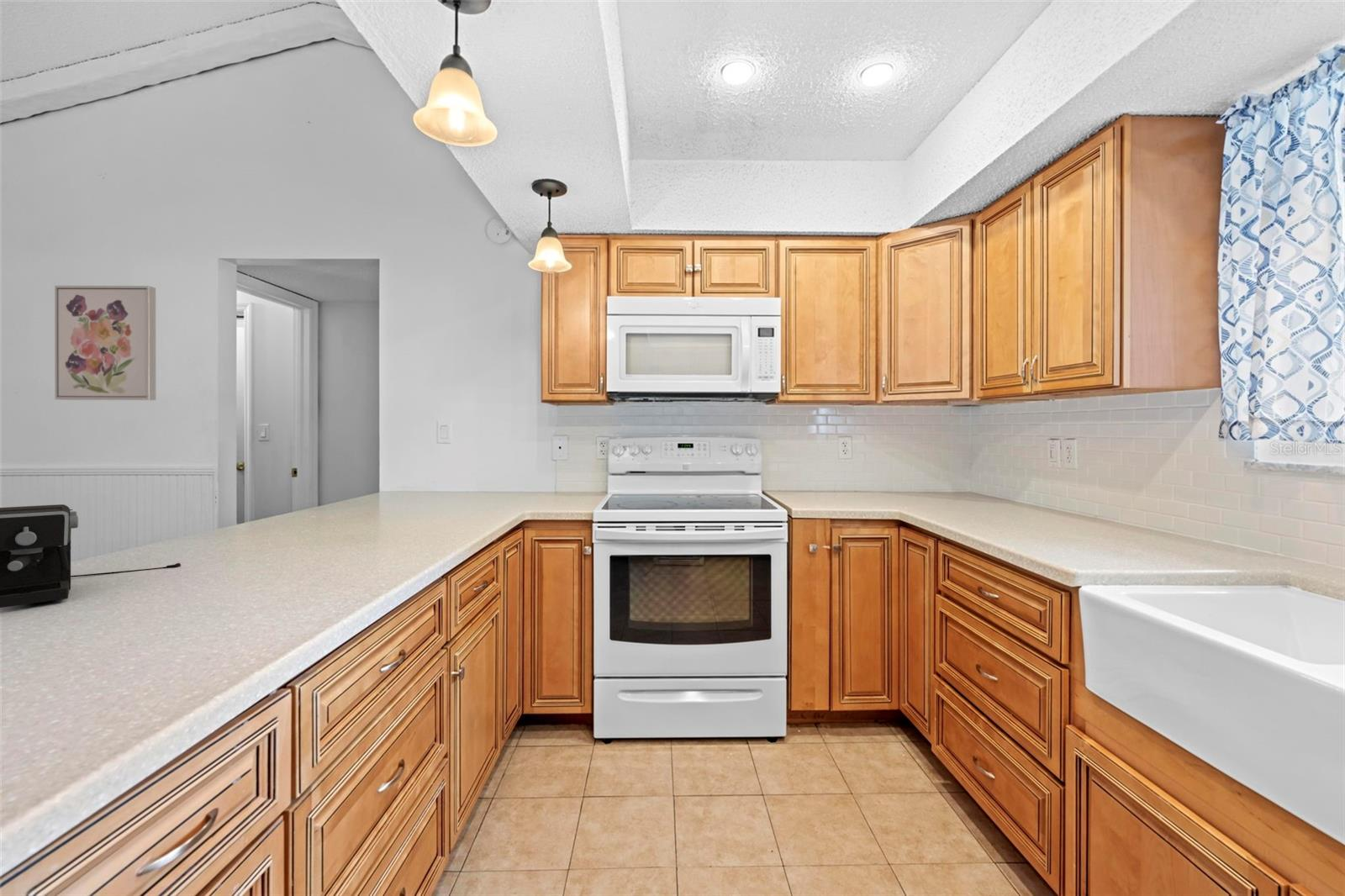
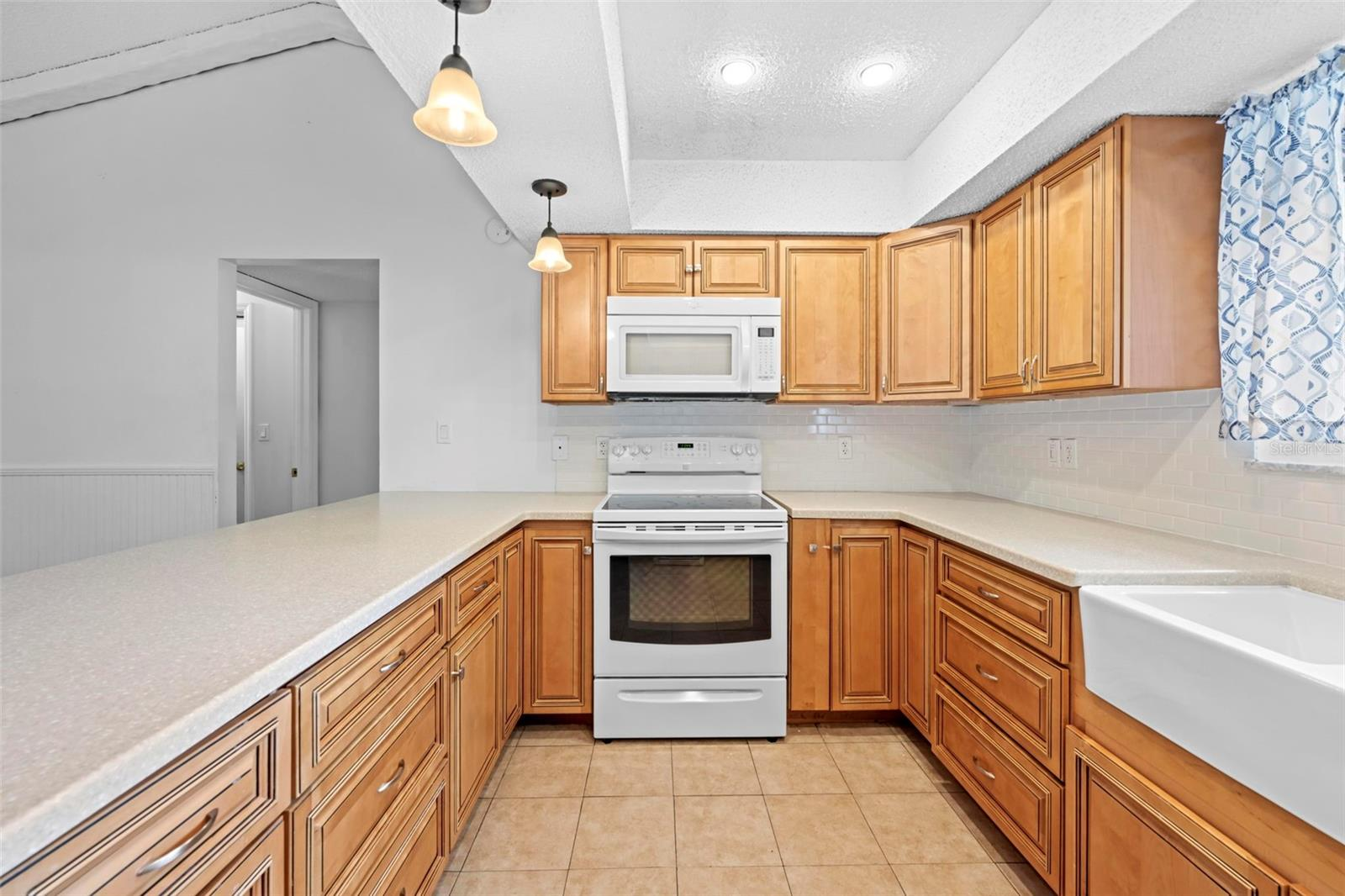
- coffee maker [0,503,182,609]
- wall art [54,285,156,401]
